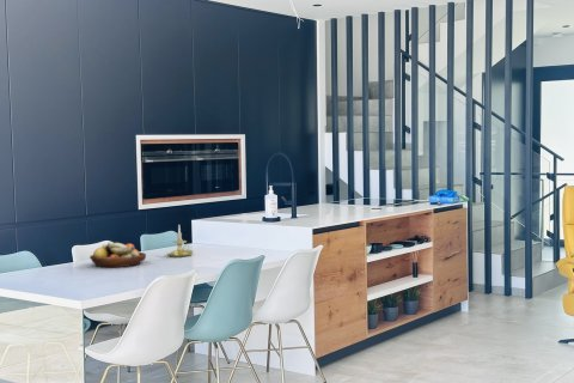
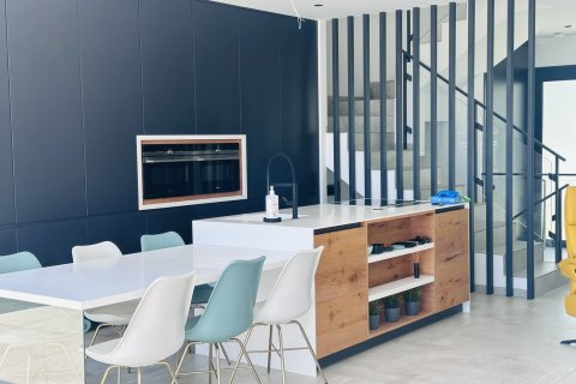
- candle holder [165,225,194,259]
- fruit bowl [88,241,147,268]
